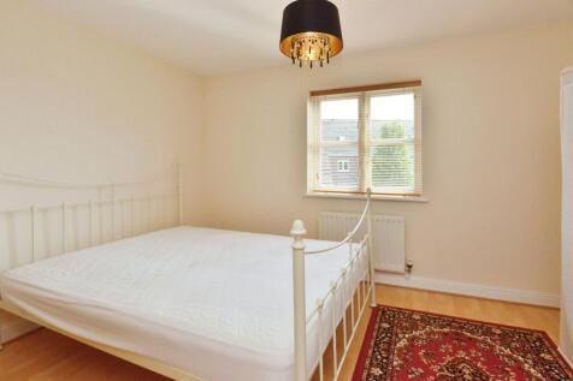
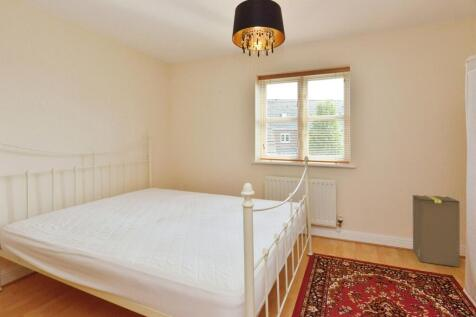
+ cardboard box [412,194,461,268]
